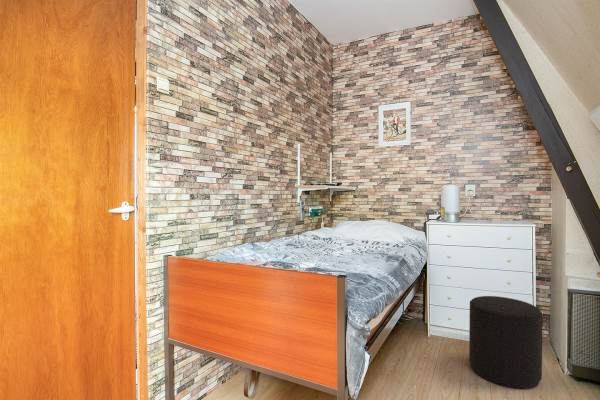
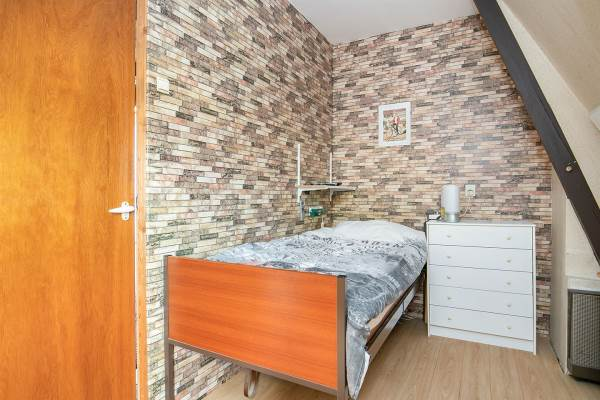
- stool [468,295,543,390]
